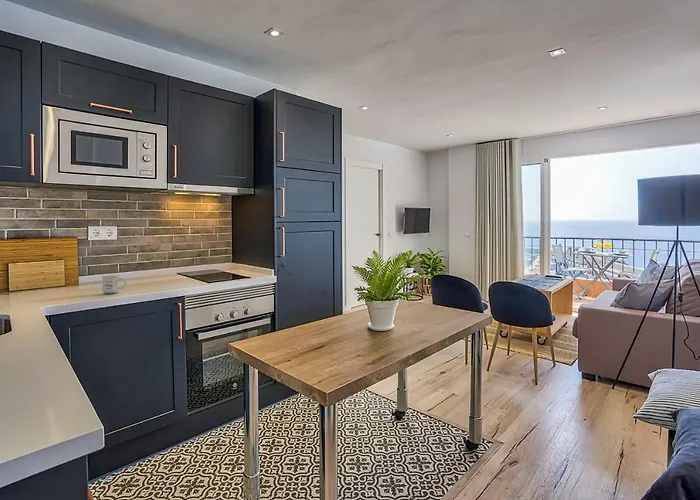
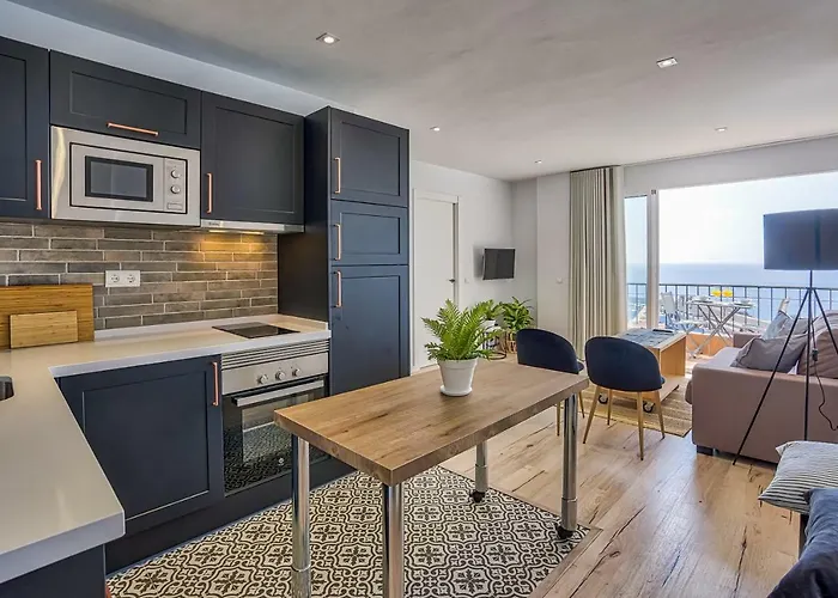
- mug [100,274,128,294]
